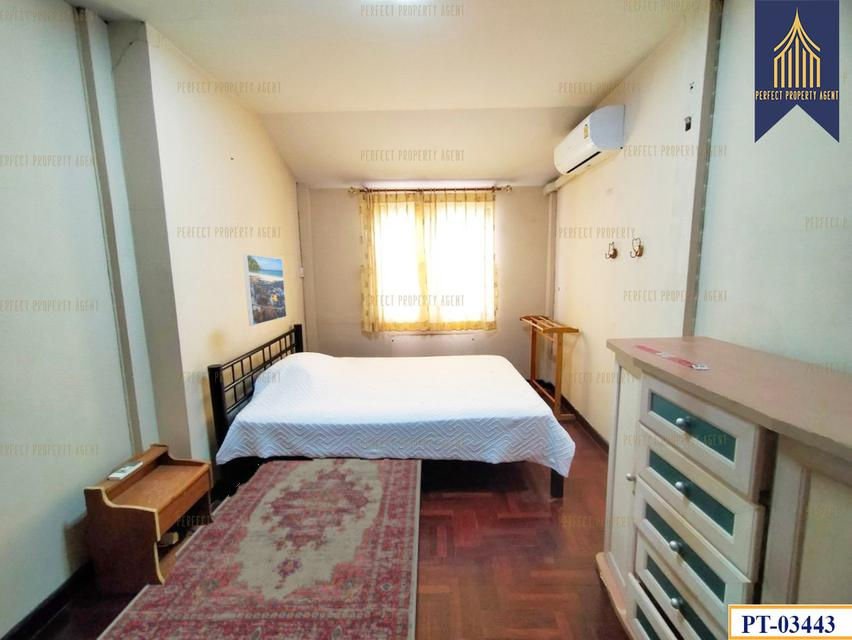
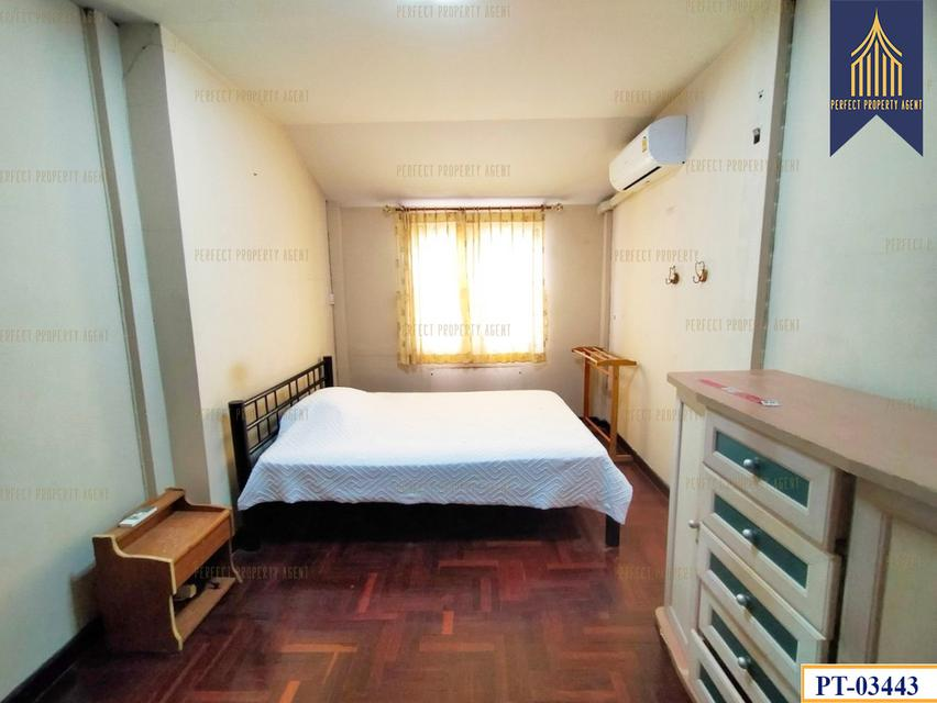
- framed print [242,253,287,326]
- rug [96,458,422,640]
